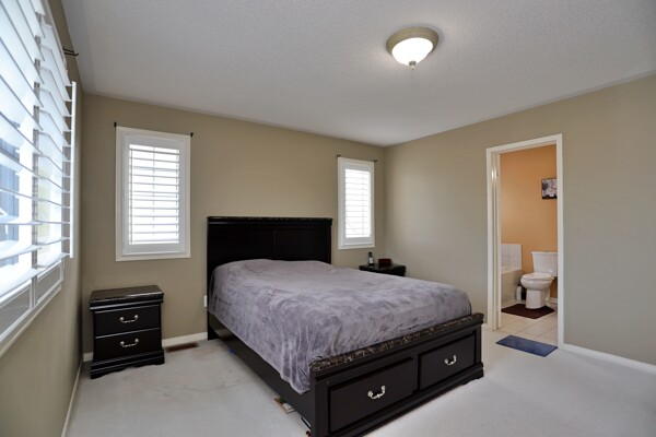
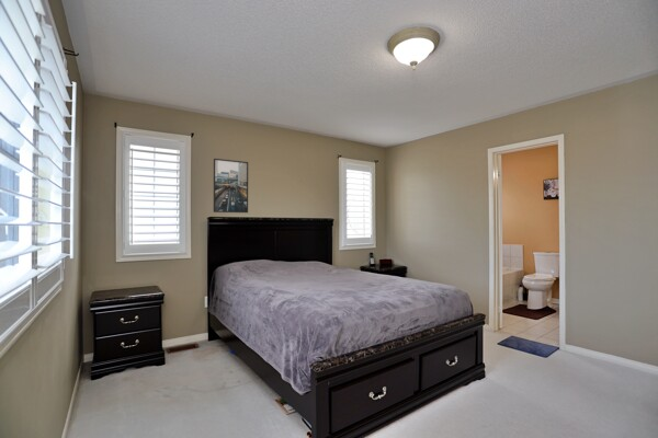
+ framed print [213,158,249,214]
